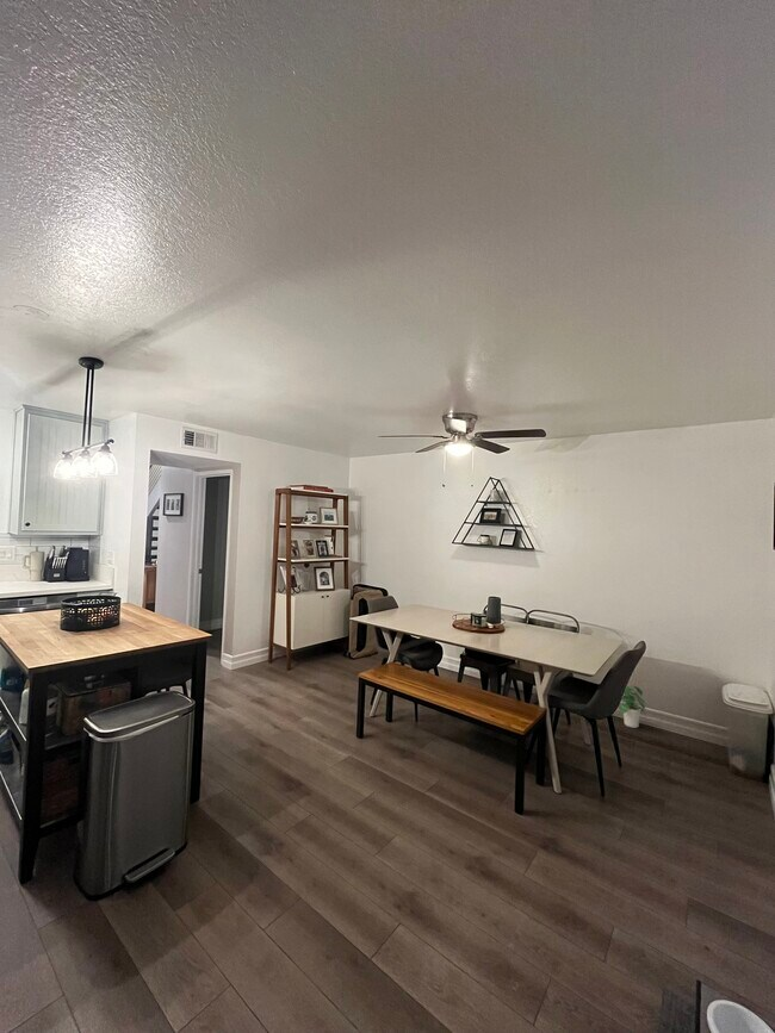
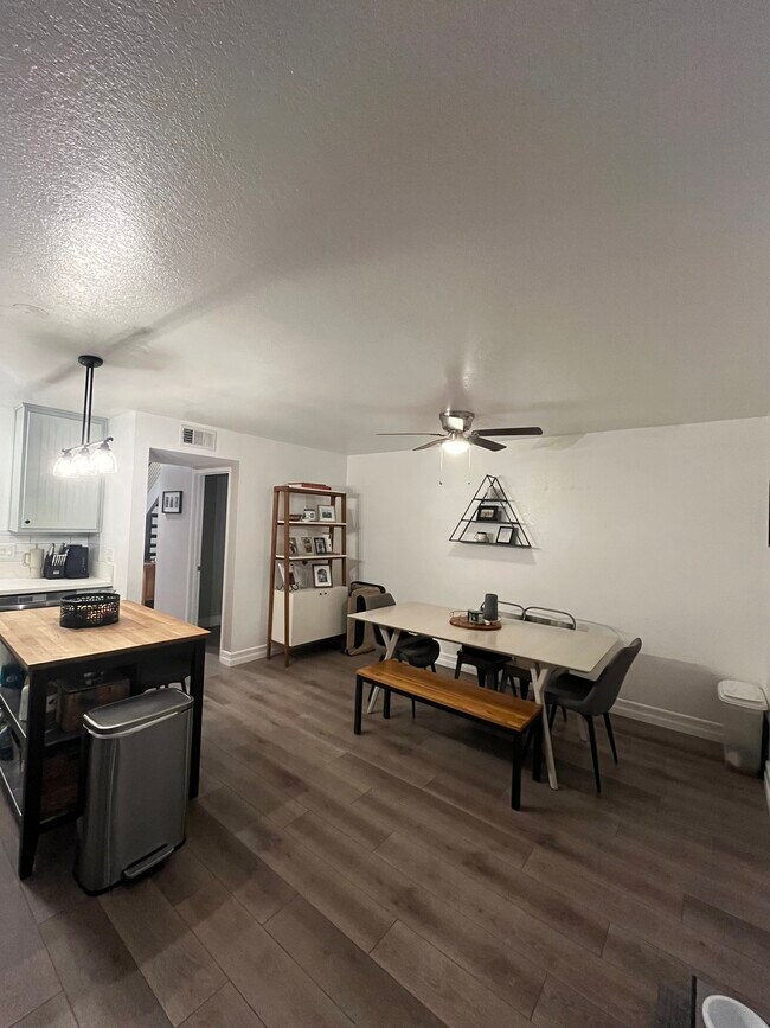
- potted plant [619,685,647,729]
